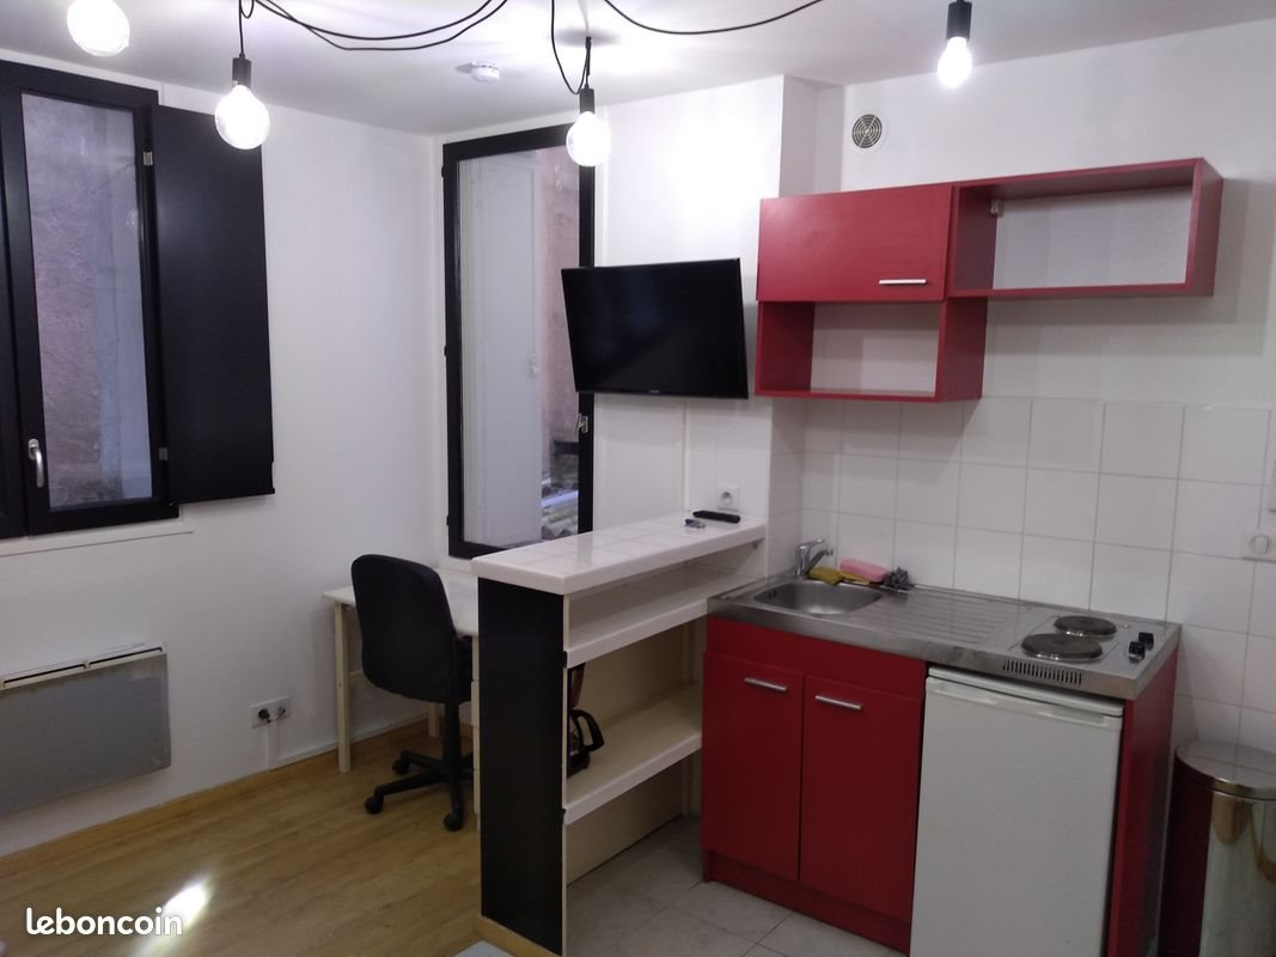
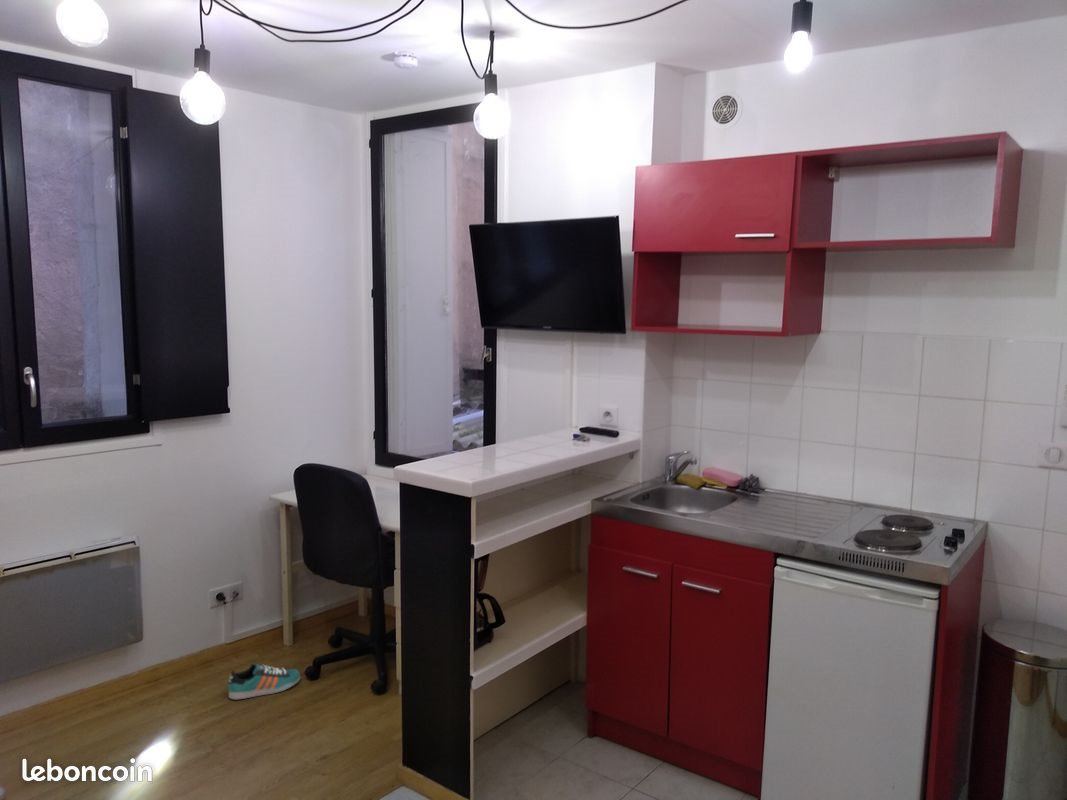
+ sneaker [227,663,301,700]
